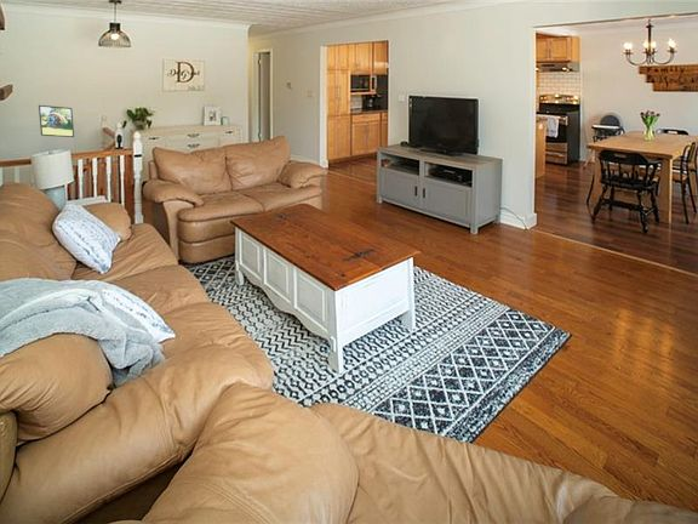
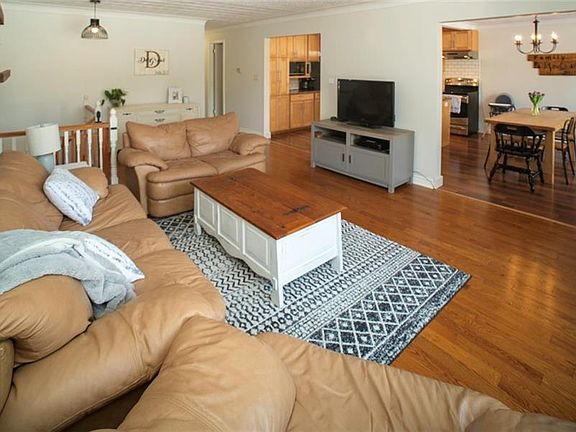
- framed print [38,104,75,138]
